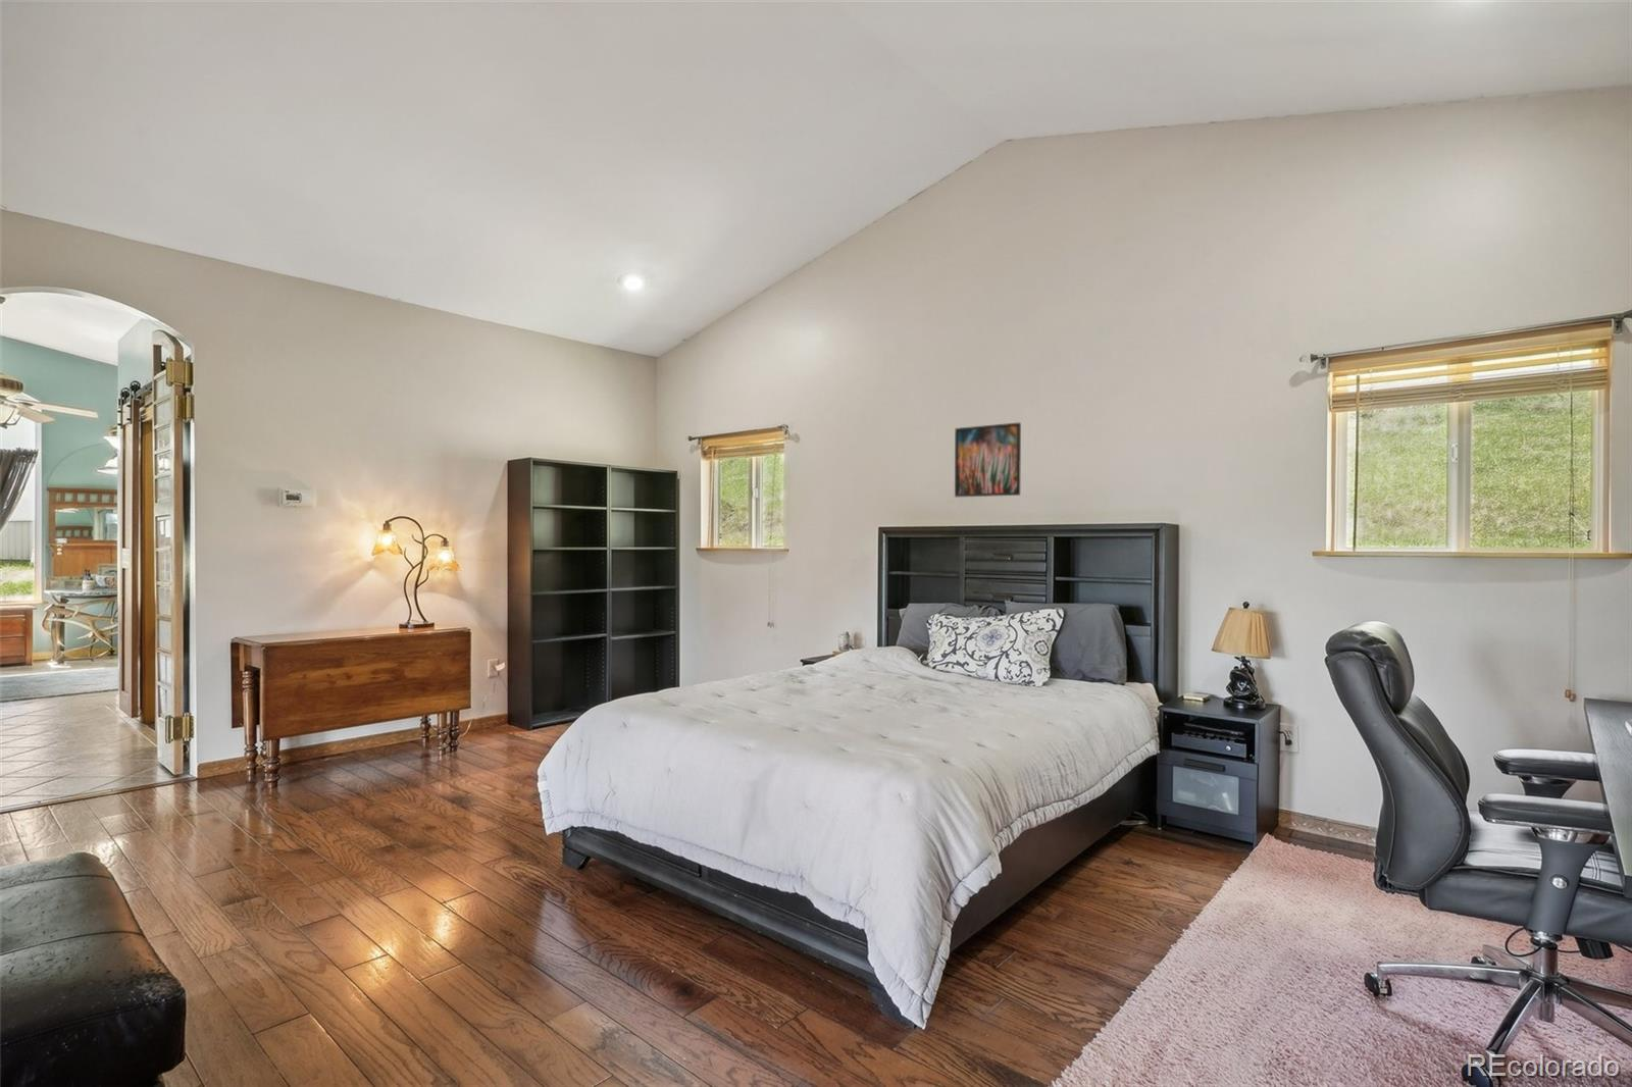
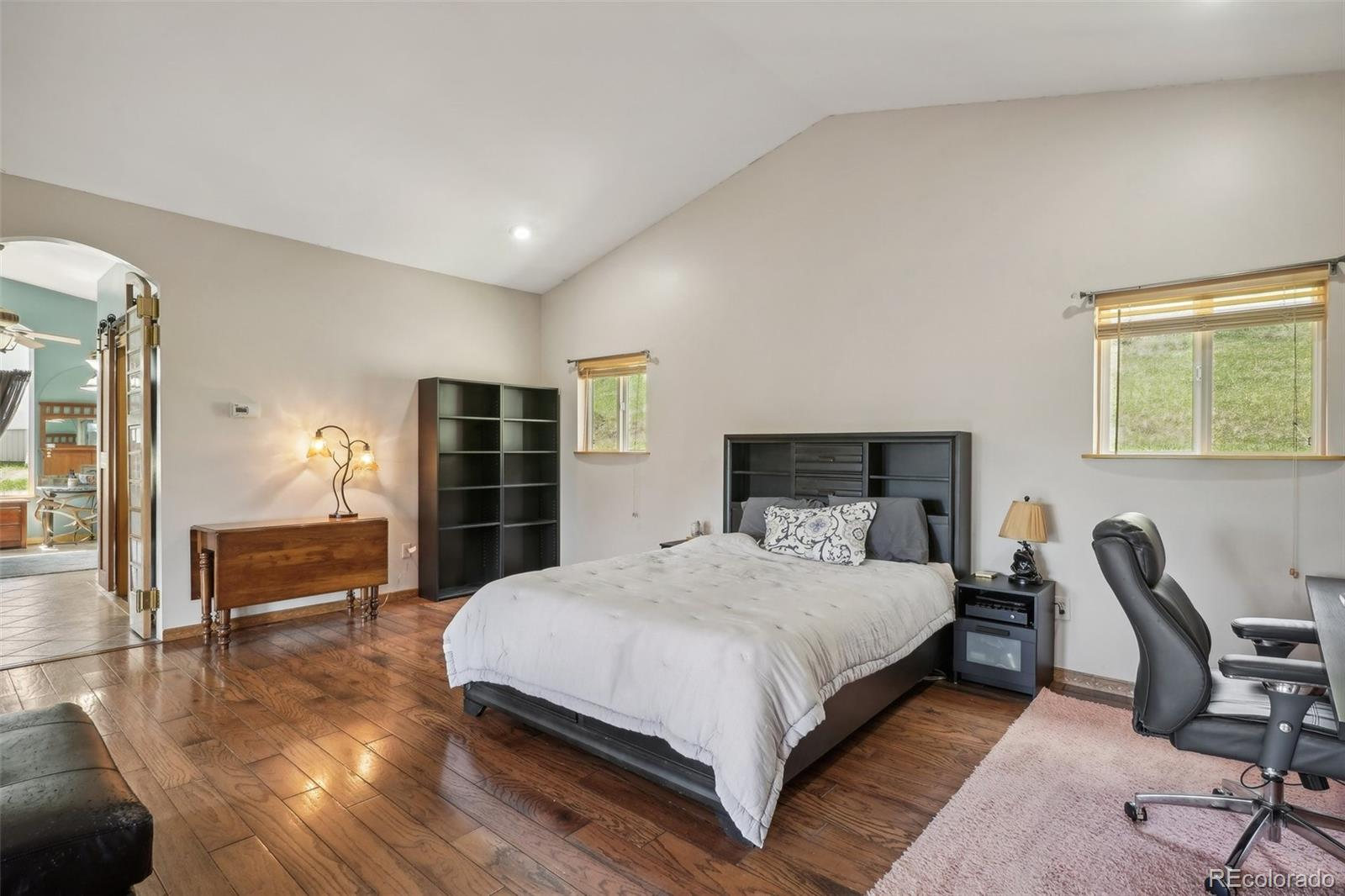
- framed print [954,421,1022,497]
